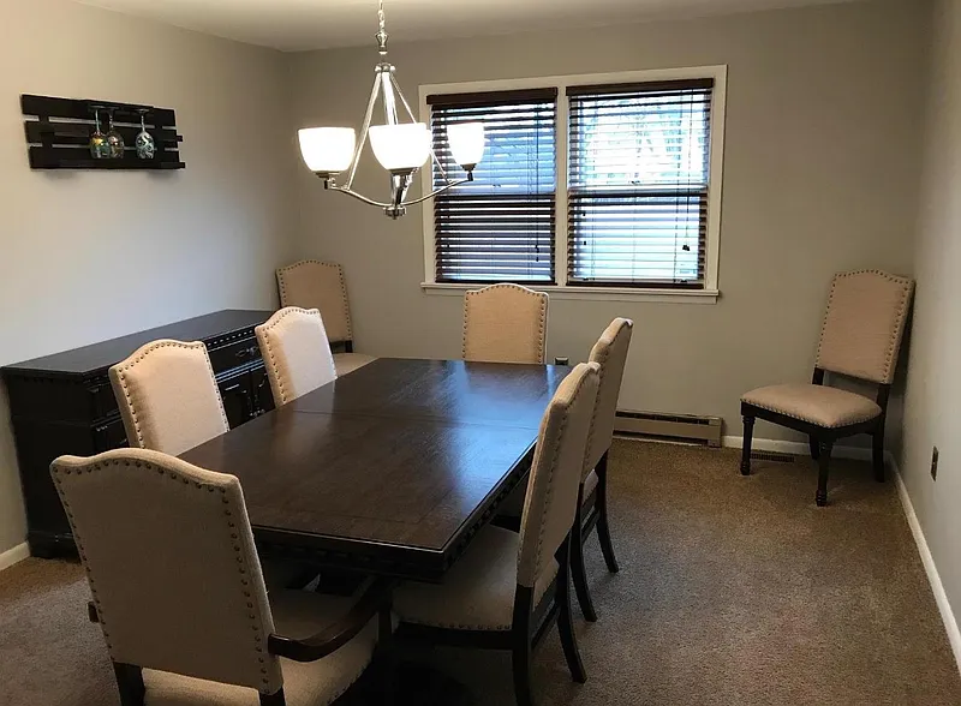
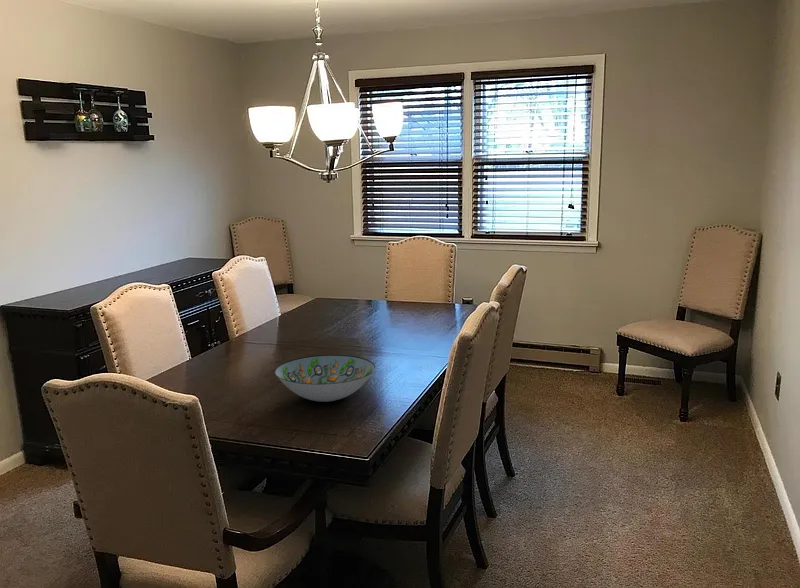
+ decorative bowl [274,354,376,403]
